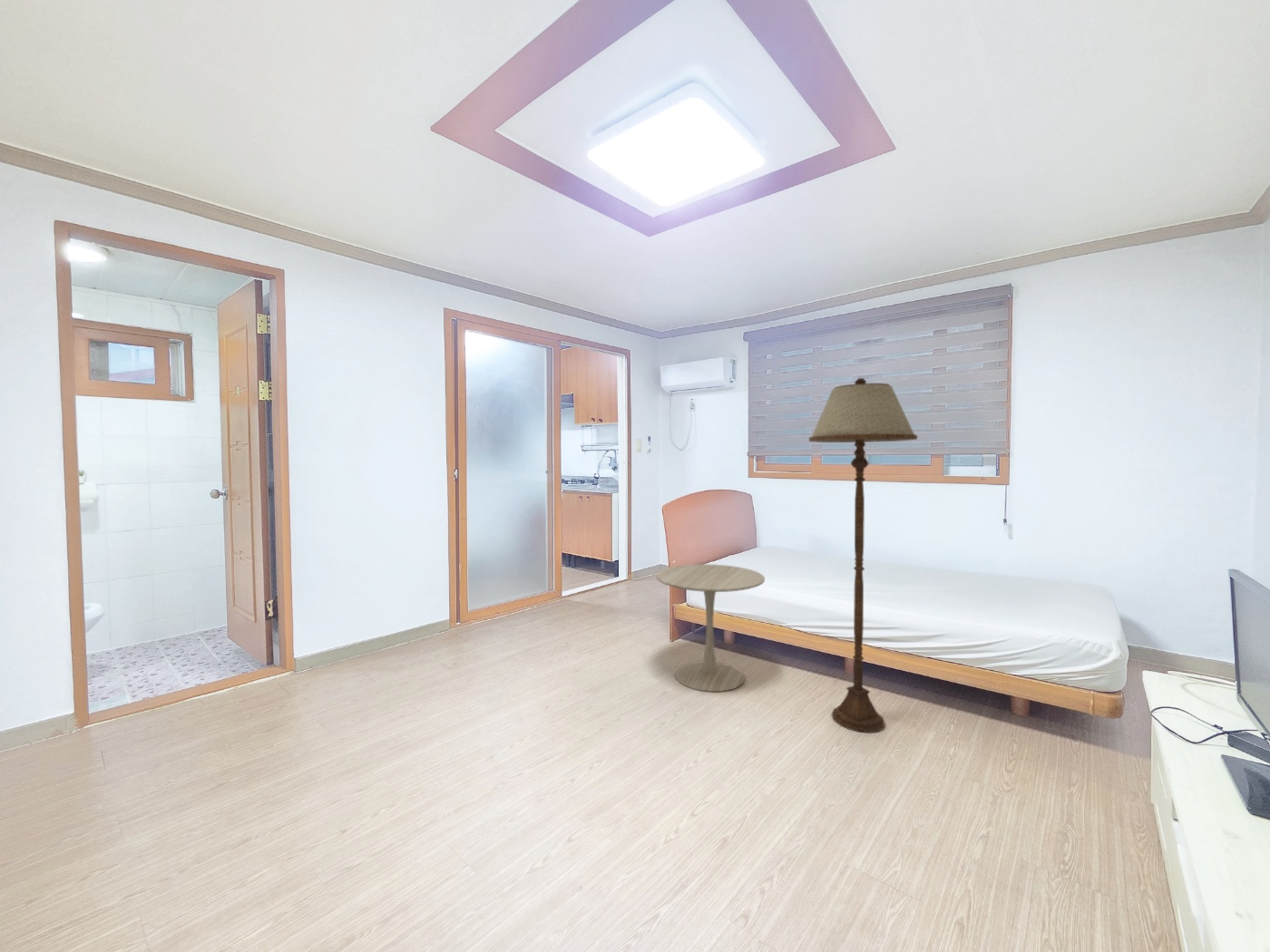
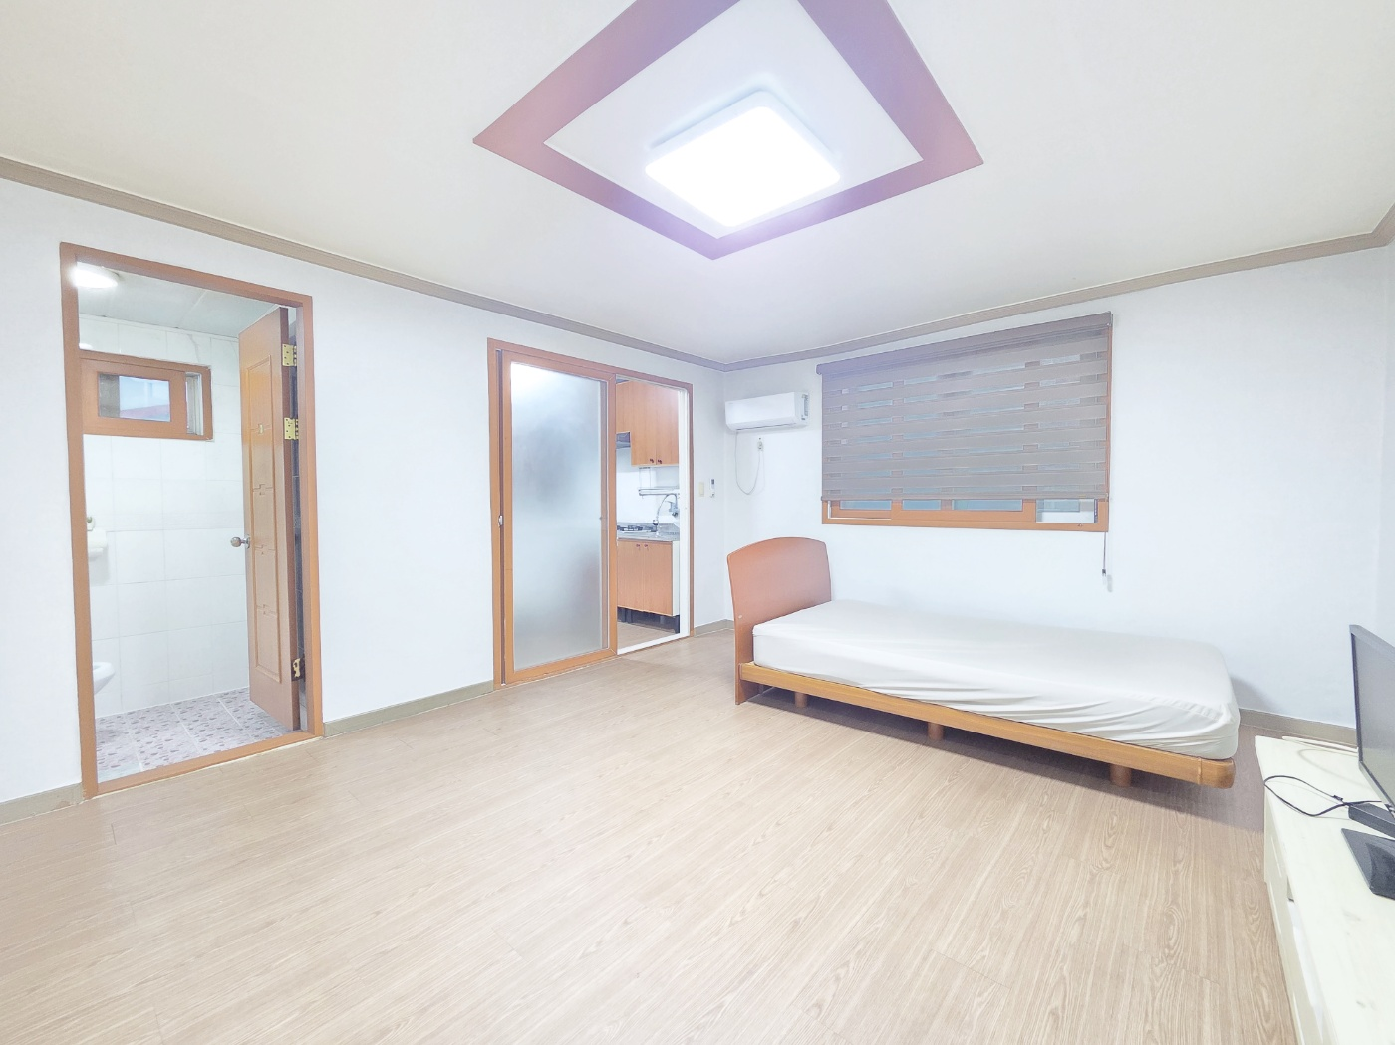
- floor lamp [808,377,918,733]
- side table [655,563,766,693]
